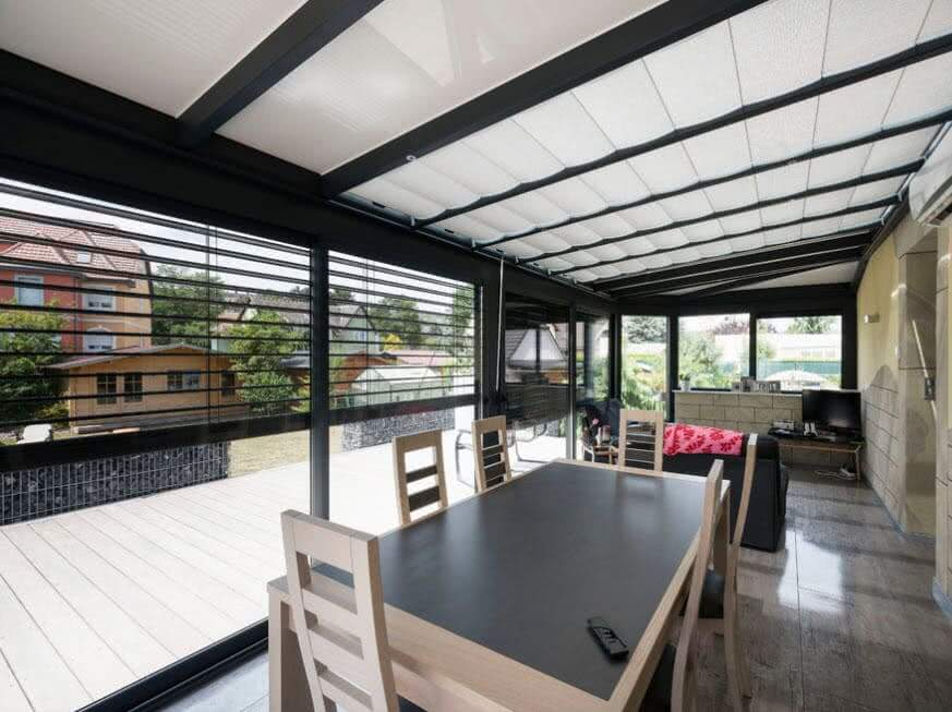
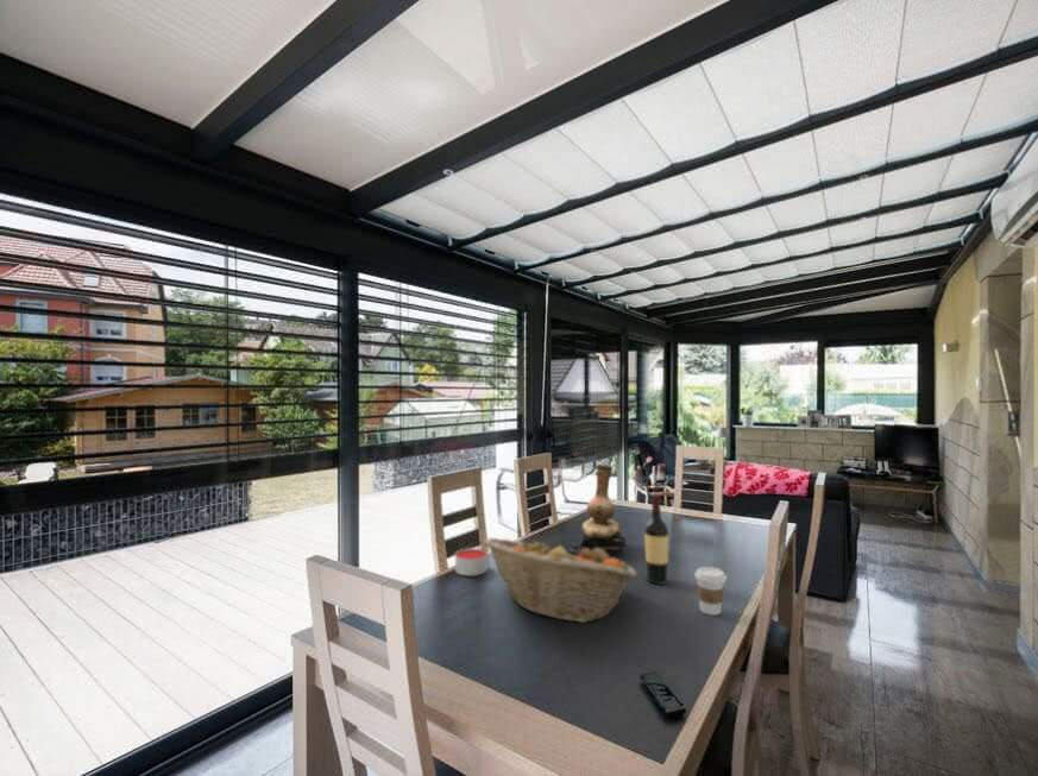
+ candle [454,547,489,576]
+ fruit basket [483,536,637,624]
+ coffee cup [693,566,728,617]
+ vase [570,463,629,559]
+ wine bottle [643,493,669,586]
